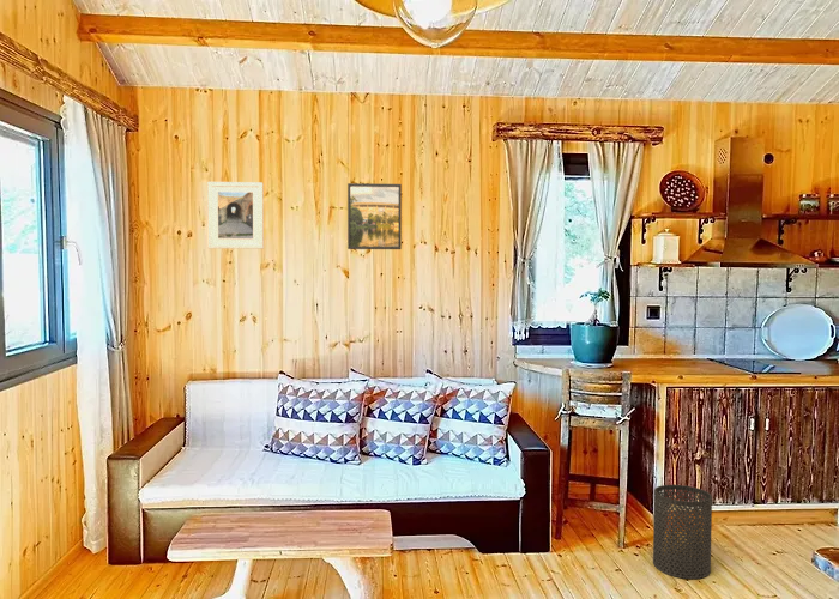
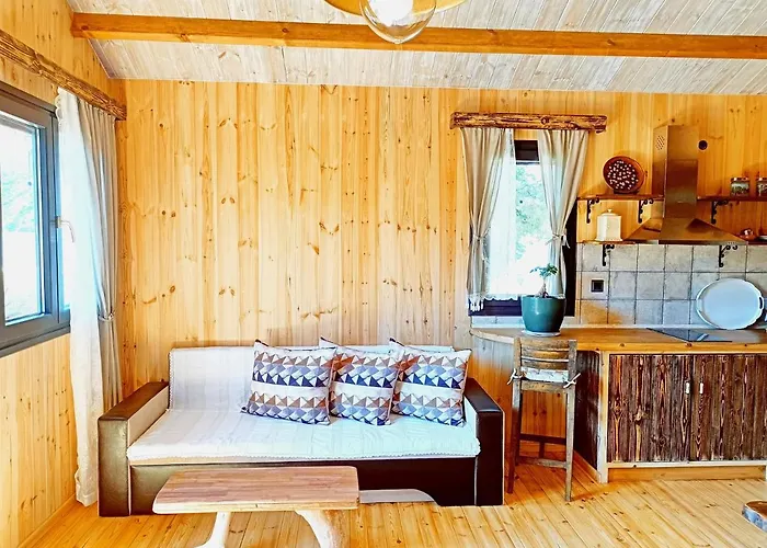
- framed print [206,181,265,250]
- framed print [346,182,403,250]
- trash can [652,484,713,580]
